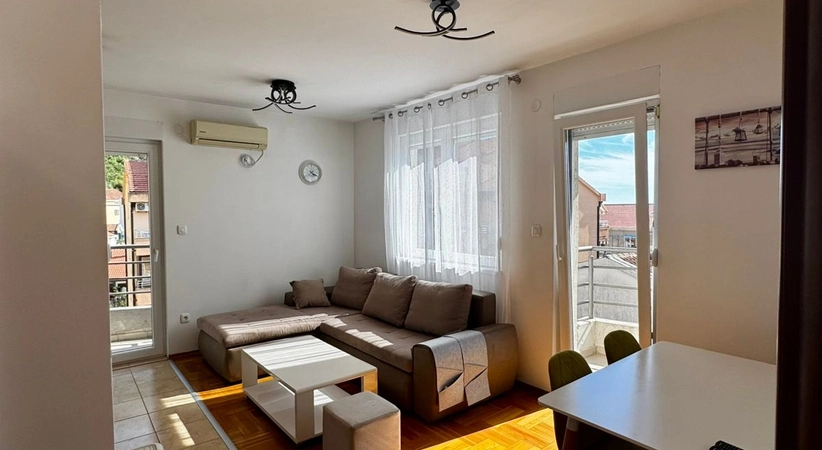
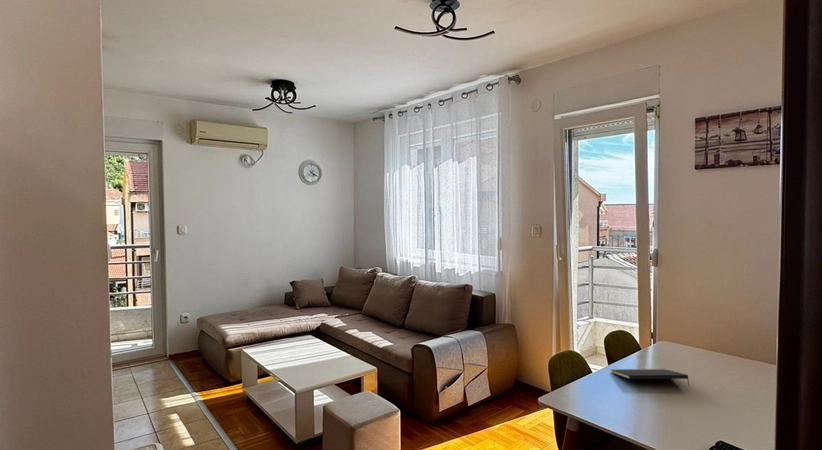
+ notepad [609,368,691,388]
